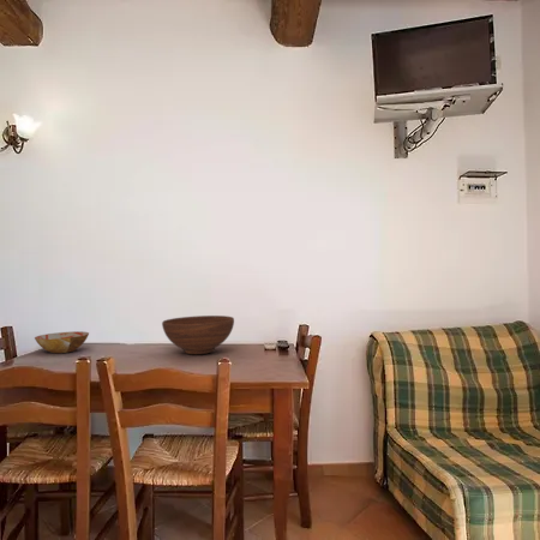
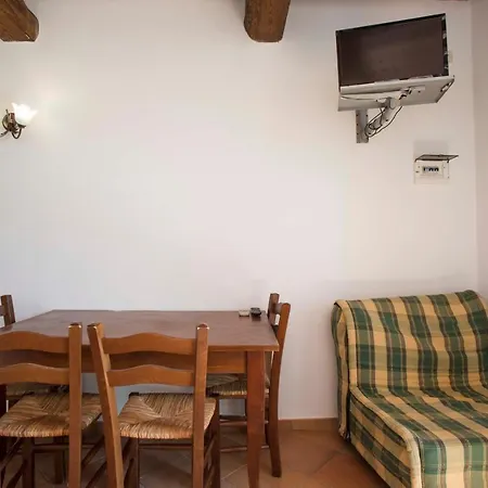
- bowl [34,330,90,354]
- fruit bowl [161,314,235,355]
